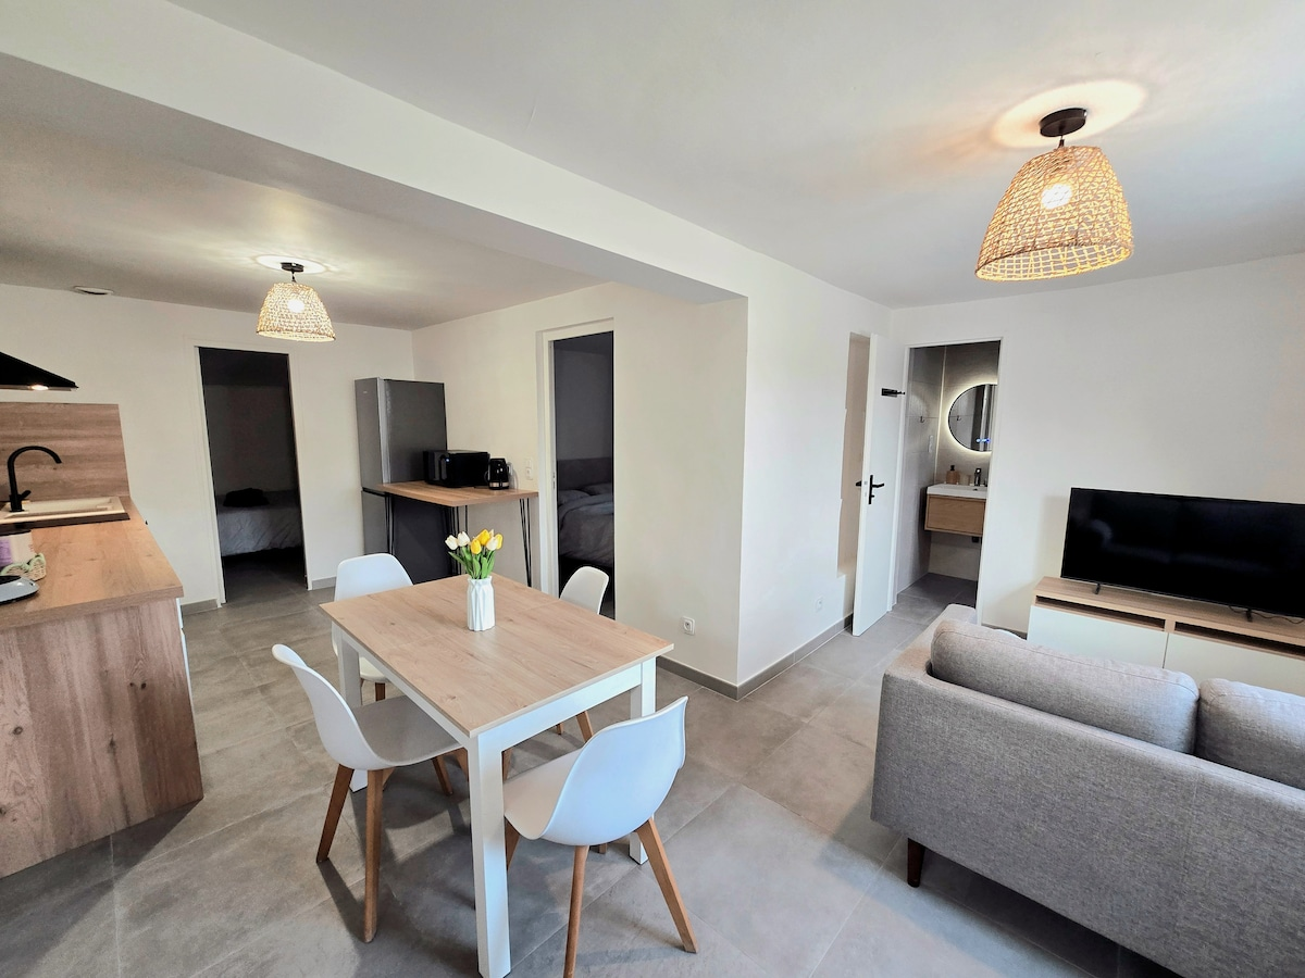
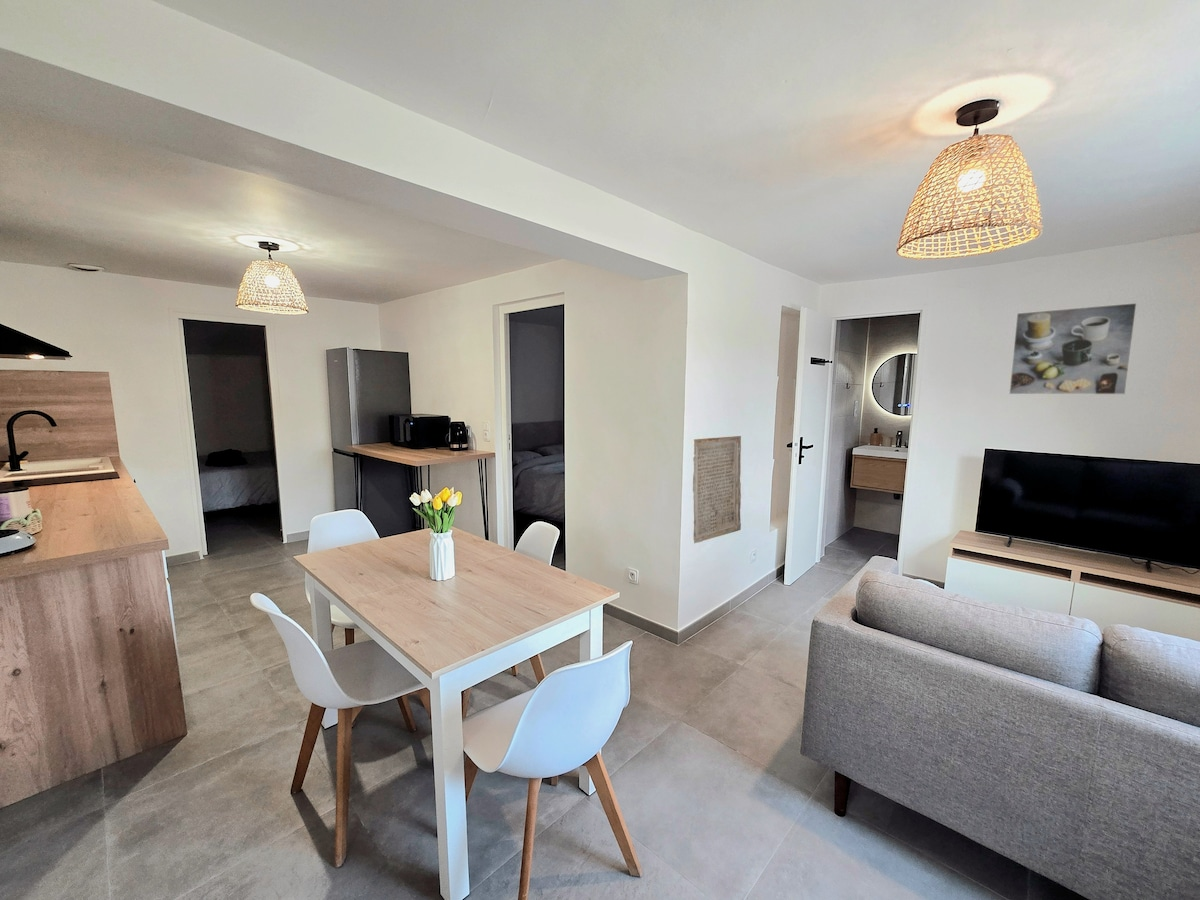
+ stone plaque [692,435,742,544]
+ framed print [1008,302,1138,396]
